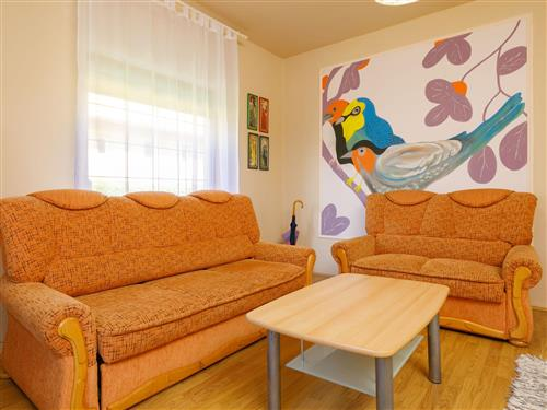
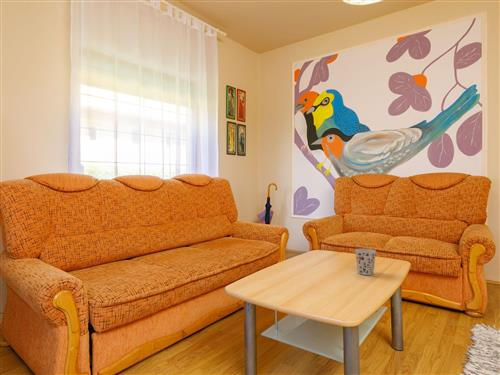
+ cup [354,248,377,276]
